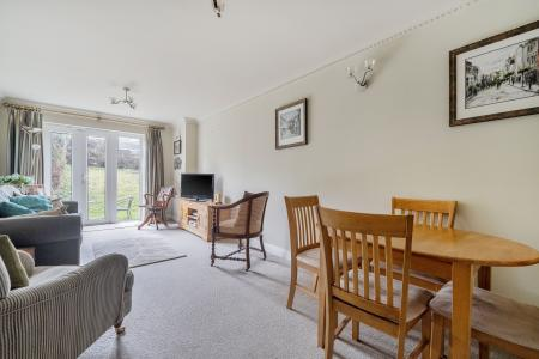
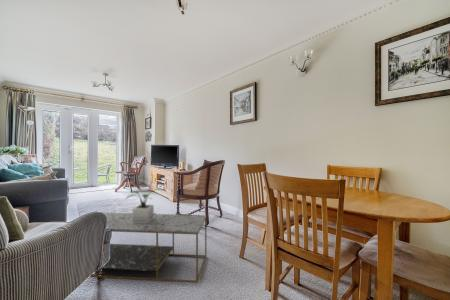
+ coffee table [89,211,207,284]
+ potted plant [124,187,166,223]
